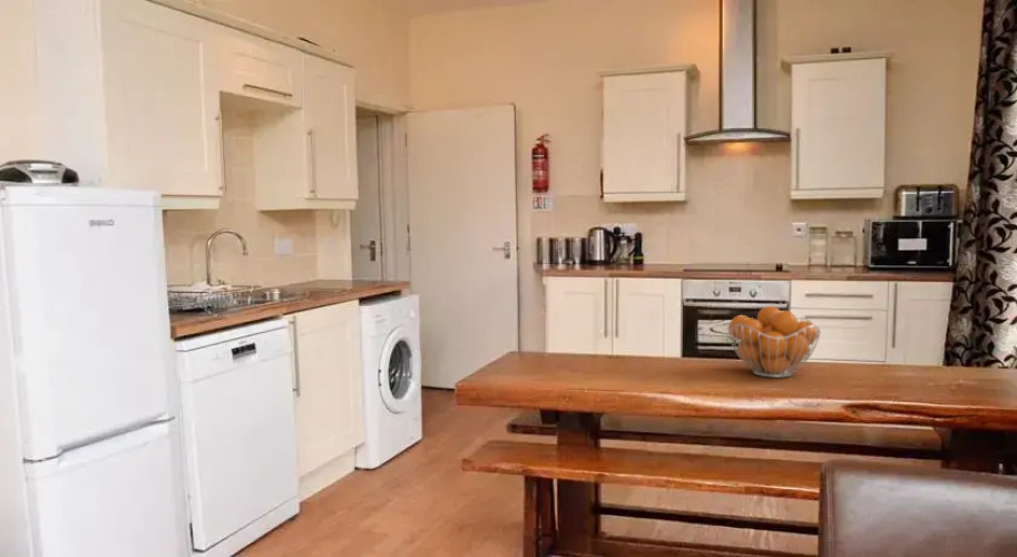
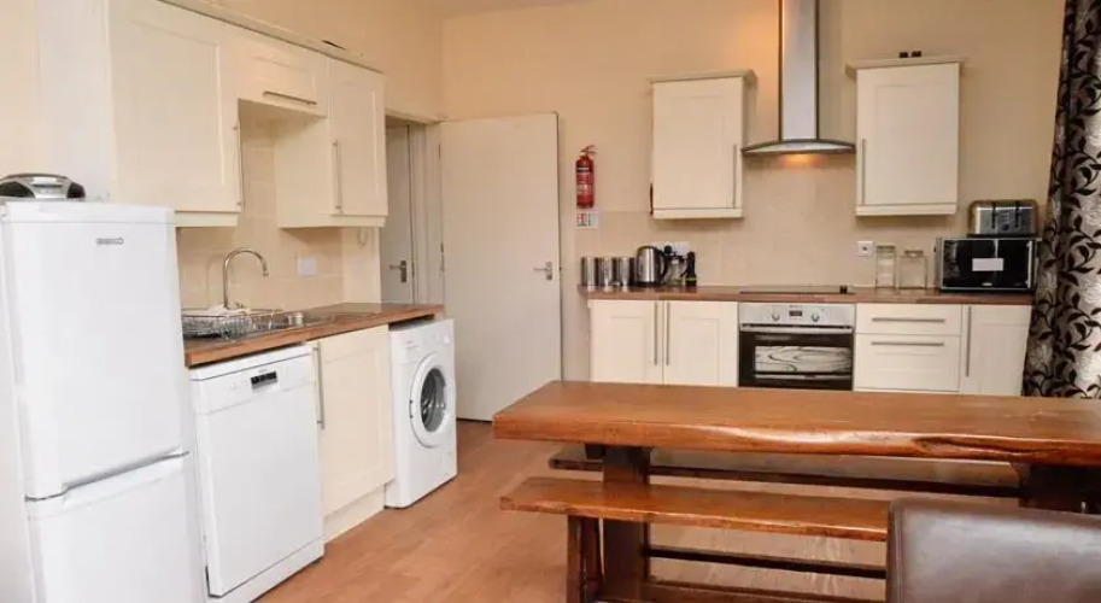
- fruit basket [726,305,822,379]
